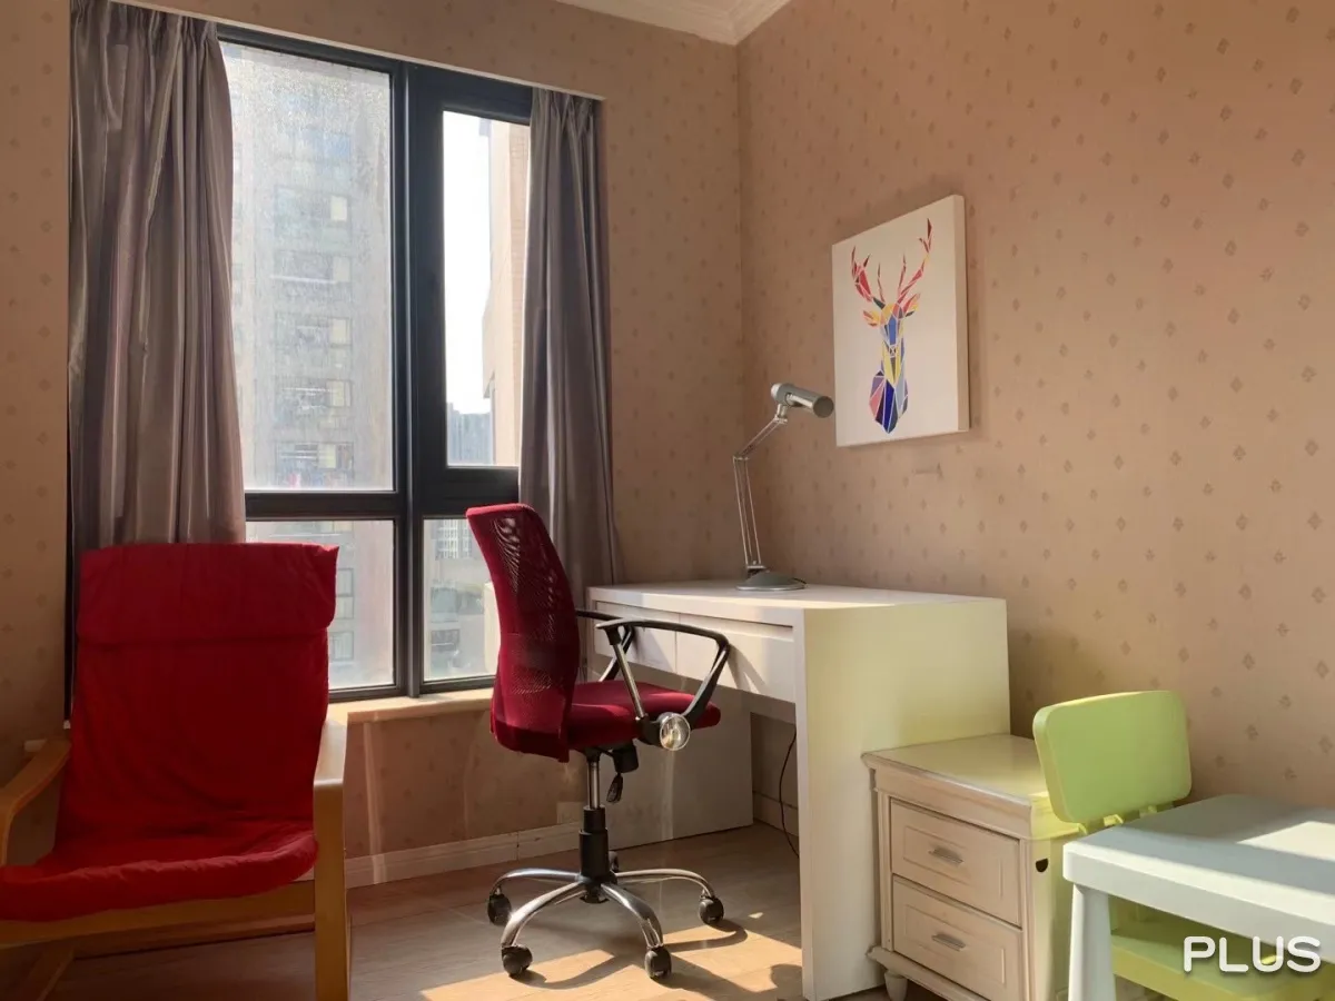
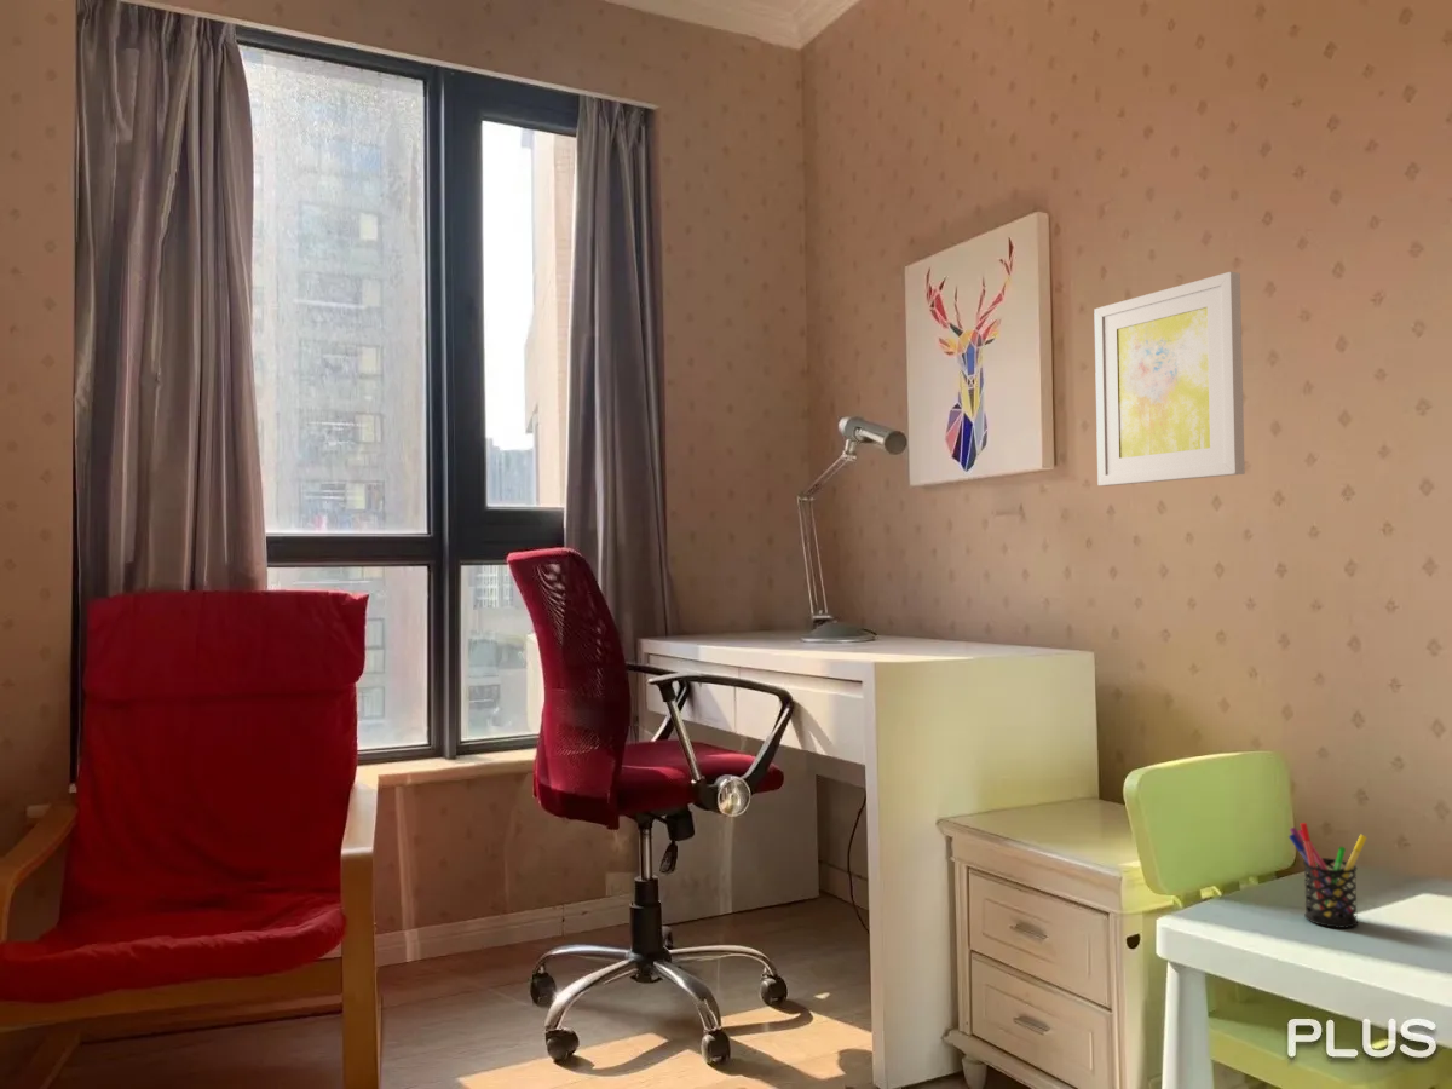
+ pen holder [1287,822,1369,929]
+ wall art [1093,271,1246,488]
